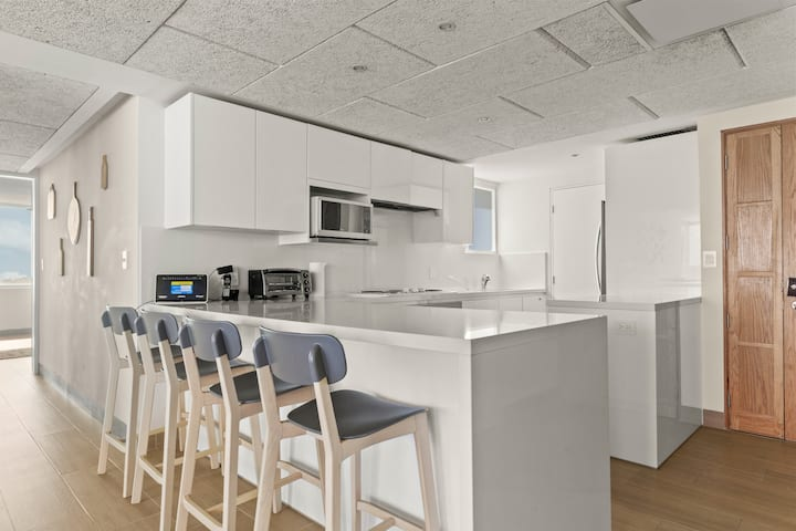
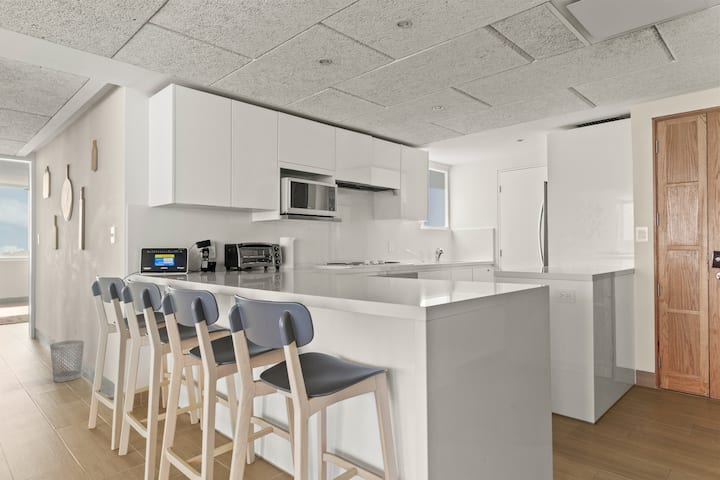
+ wastebasket [49,339,85,383]
